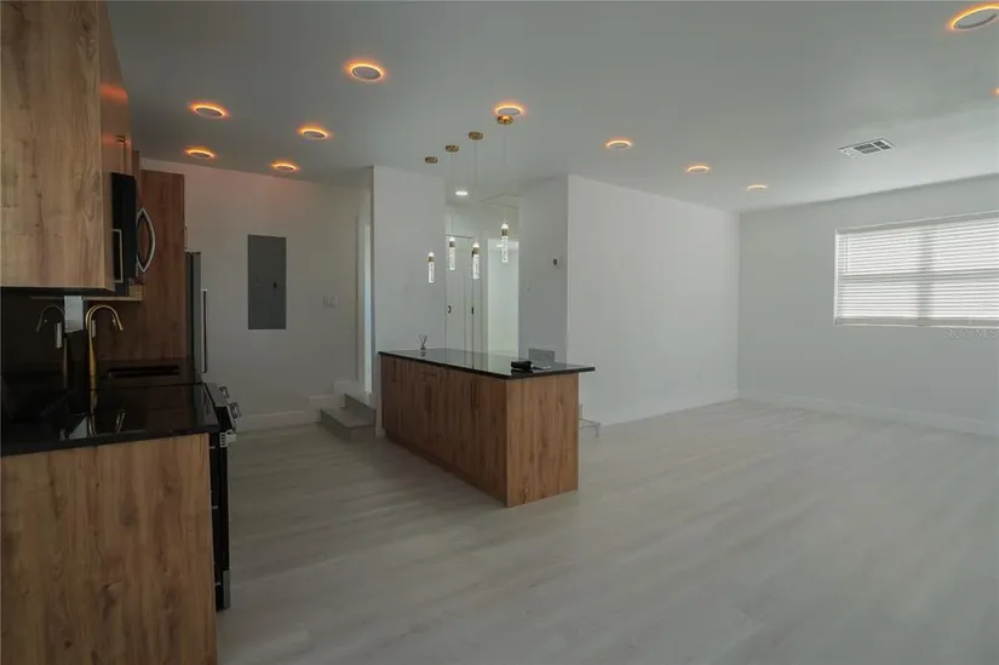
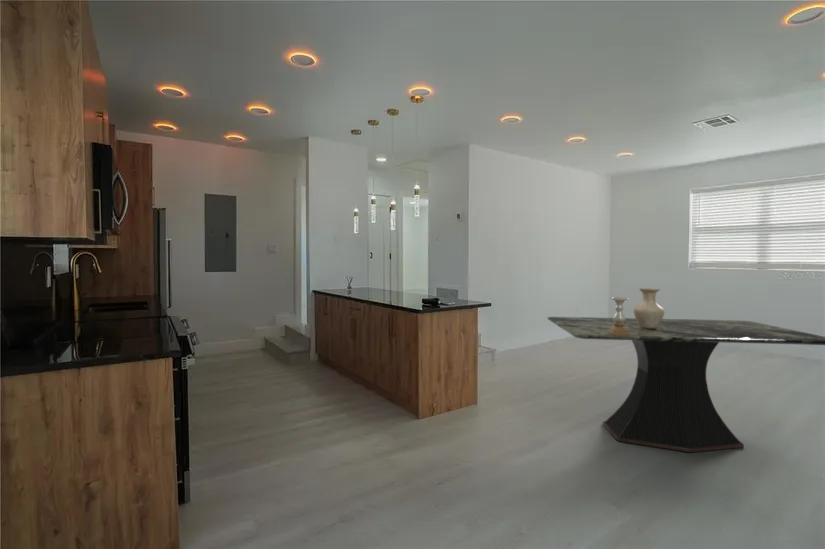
+ vase [633,287,665,329]
+ dining table [547,316,825,453]
+ candle holder [608,296,630,337]
